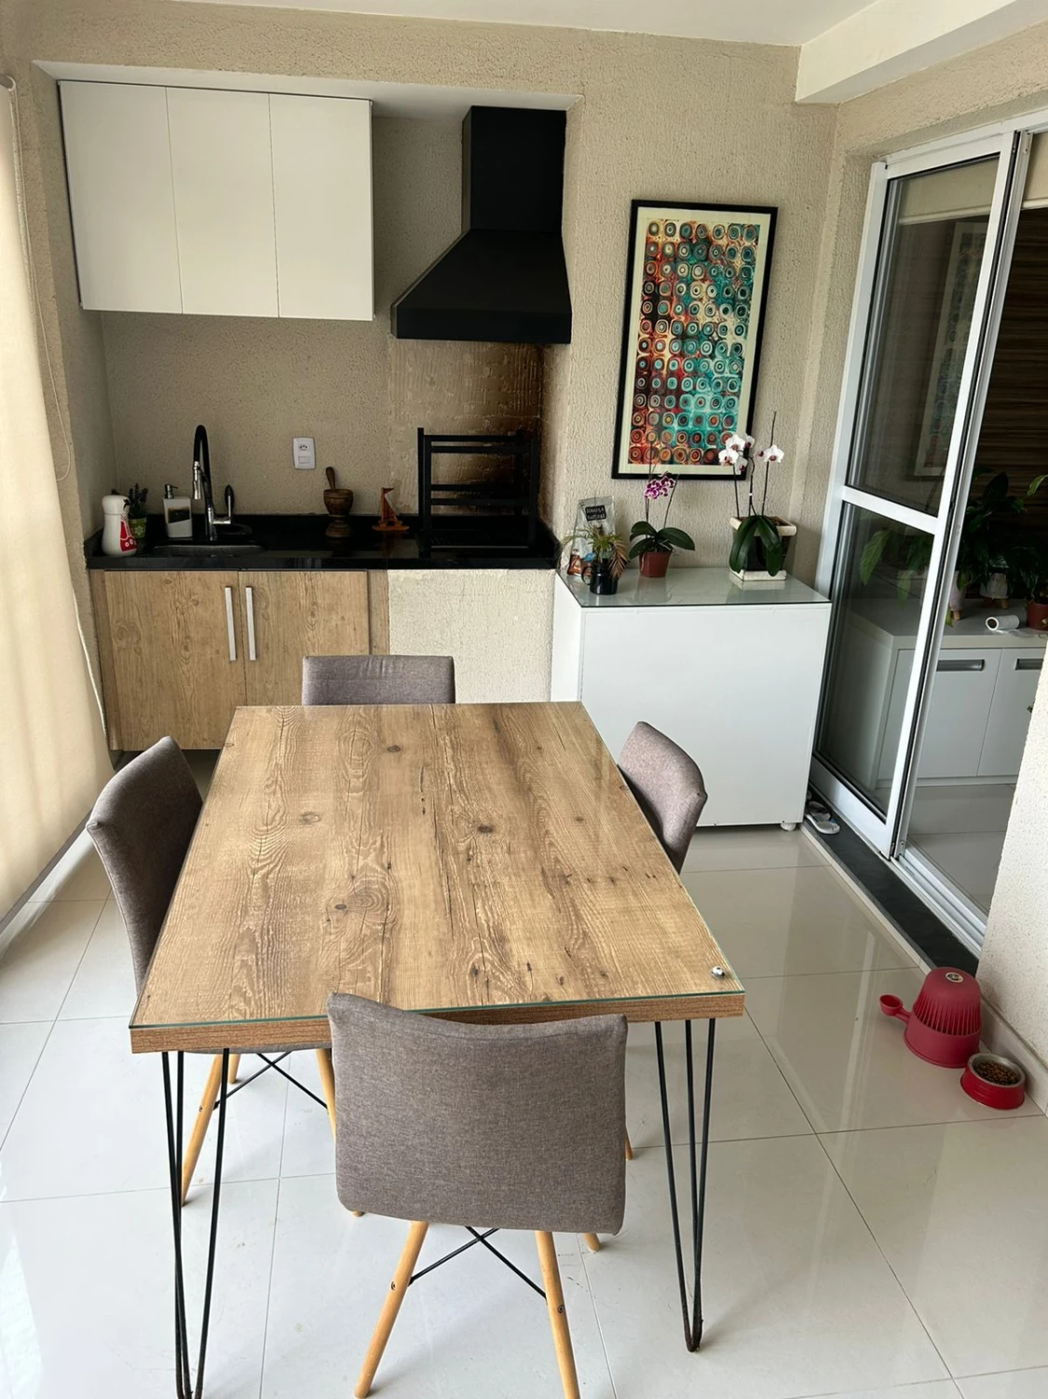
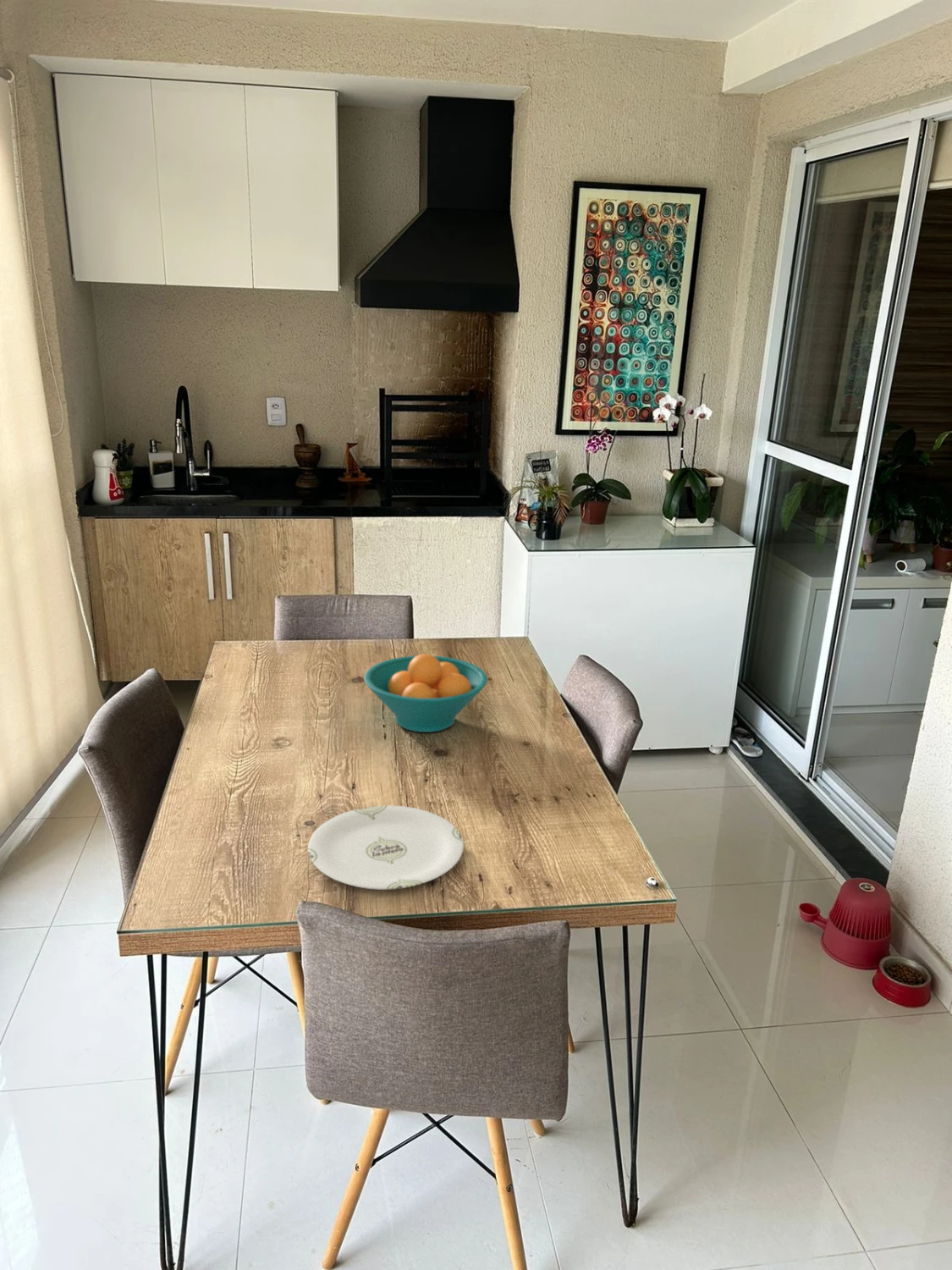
+ plate [307,805,465,891]
+ fruit bowl [363,653,488,733]
